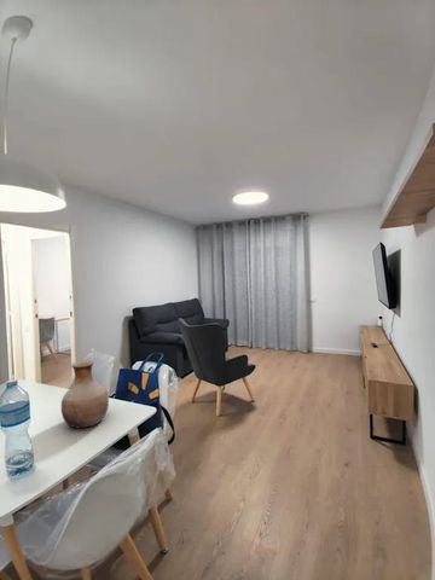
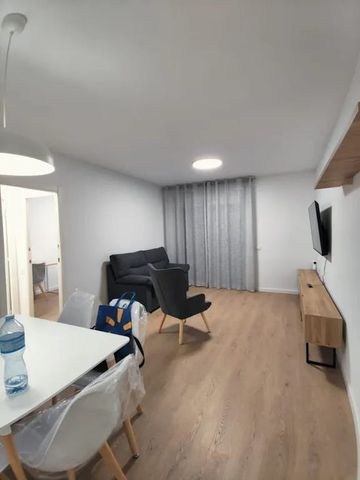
- vase [60,359,110,430]
